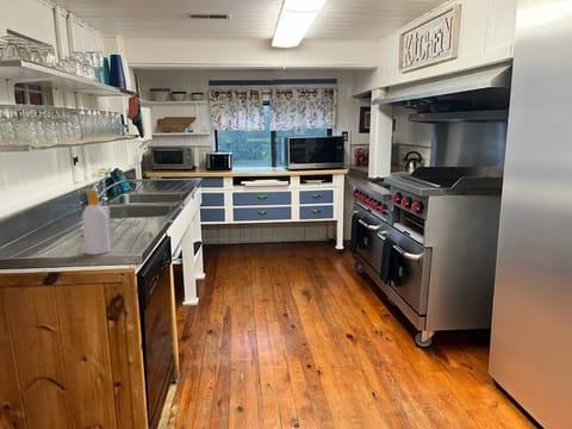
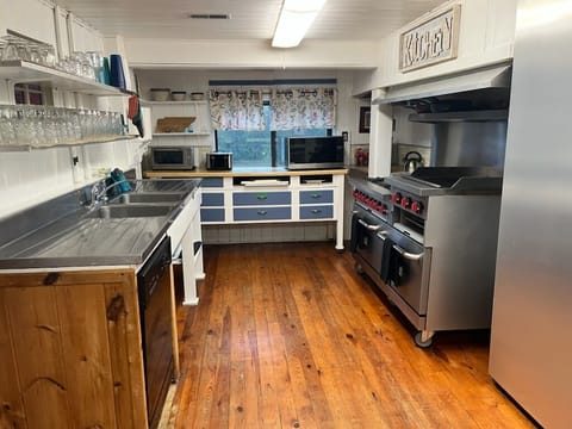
- soap bottle [79,188,111,256]
